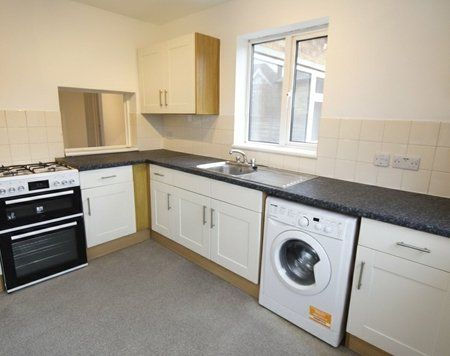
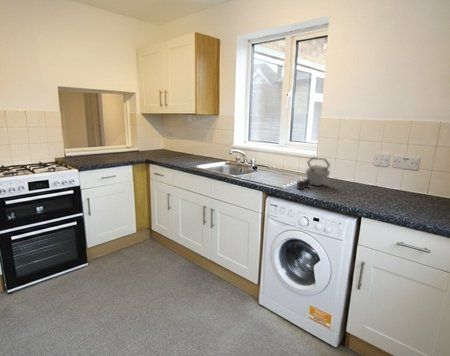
+ kettle [296,156,331,190]
